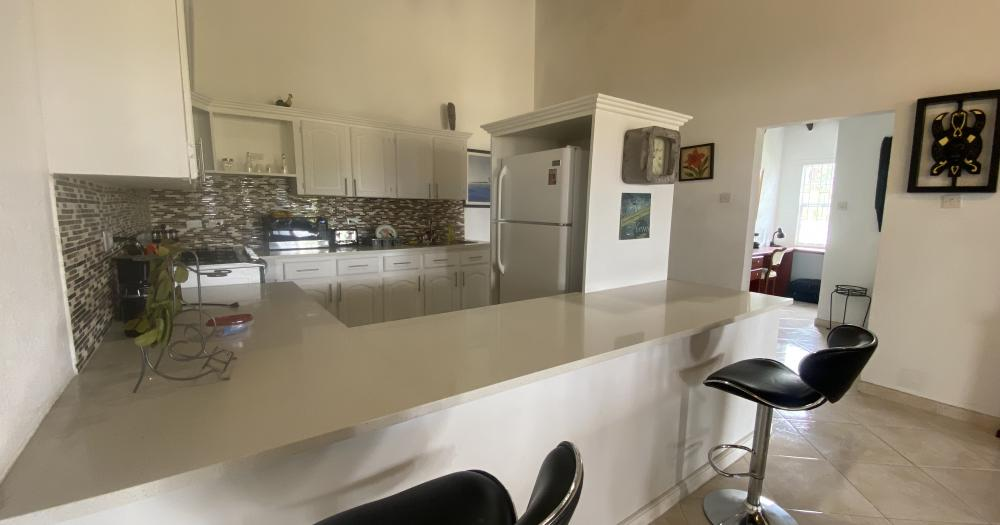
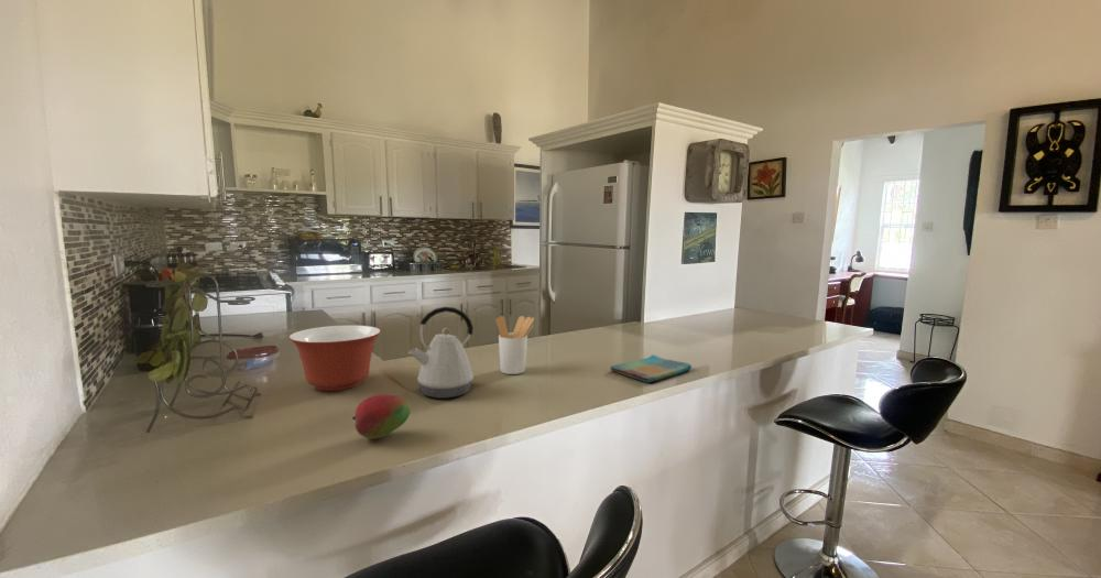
+ mixing bowl [288,325,382,392]
+ fruit [351,393,411,440]
+ utensil holder [495,315,535,375]
+ kettle [407,306,478,400]
+ dish towel [609,353,693,384]
